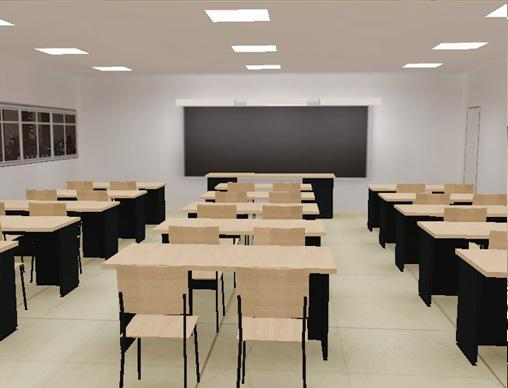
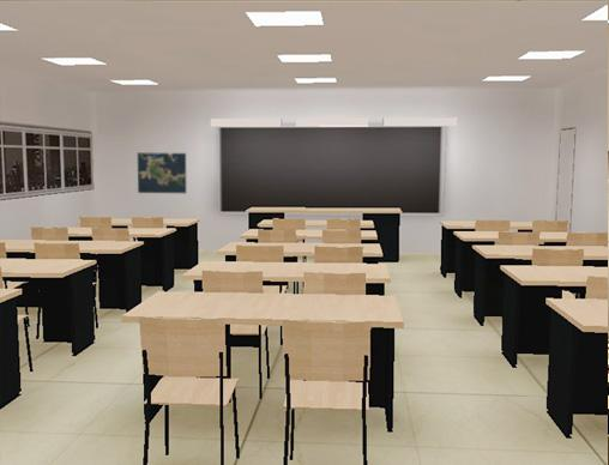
+ map [137,152,187,194]
